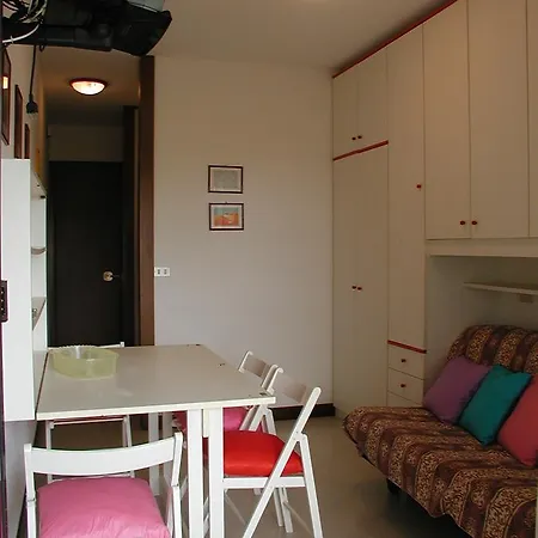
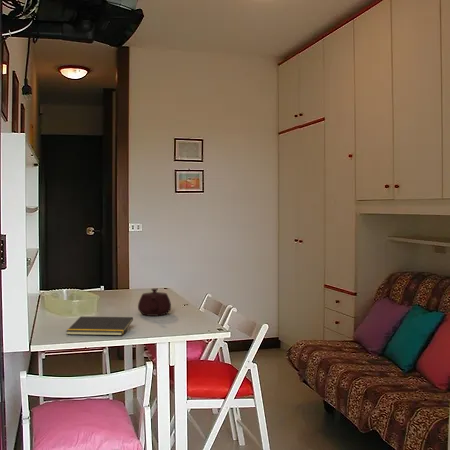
+ teapot [137,288,172,317]
+ notepad [65,315,134,336]
